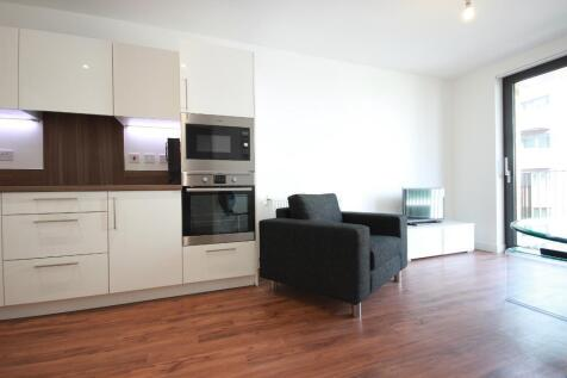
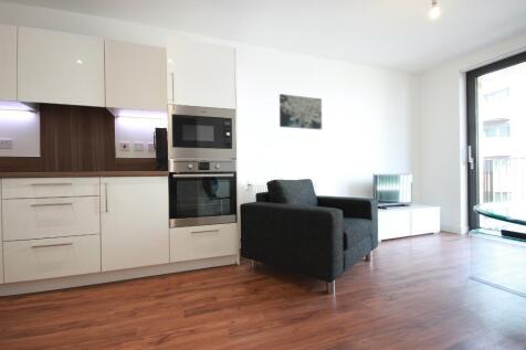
+ wall art [278,93,323,130]
